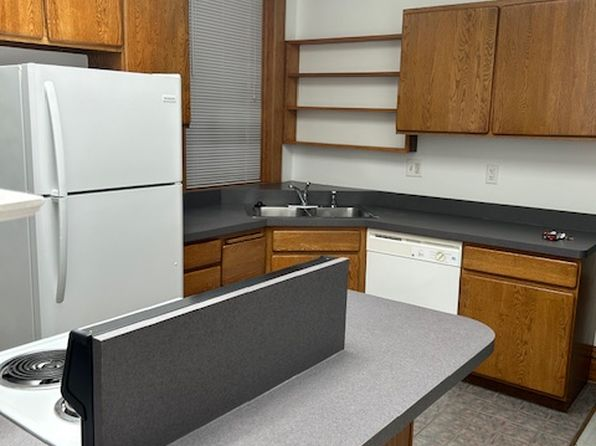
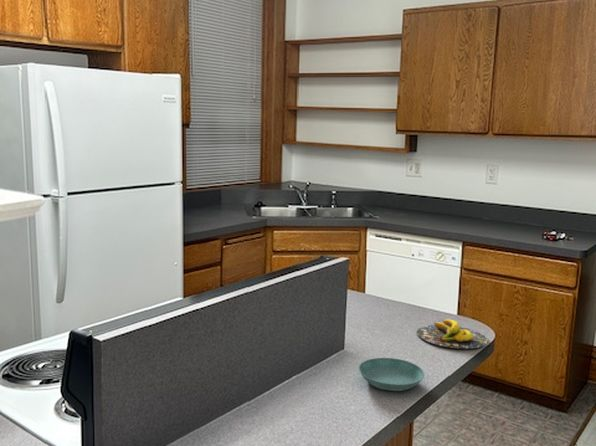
+ banana [416,318,489,349]
+ saucer [358,357,425,392]
